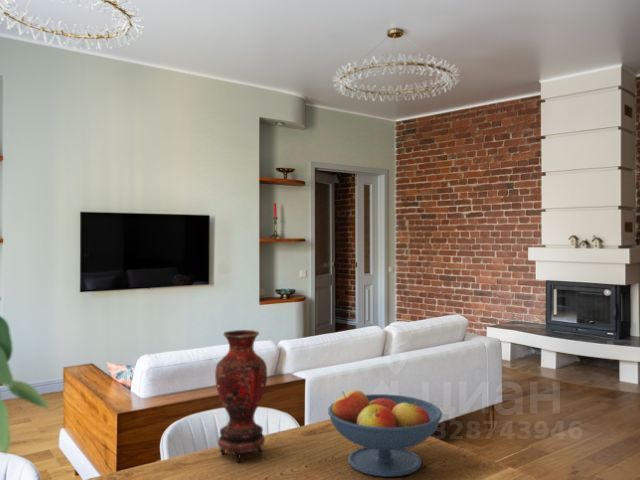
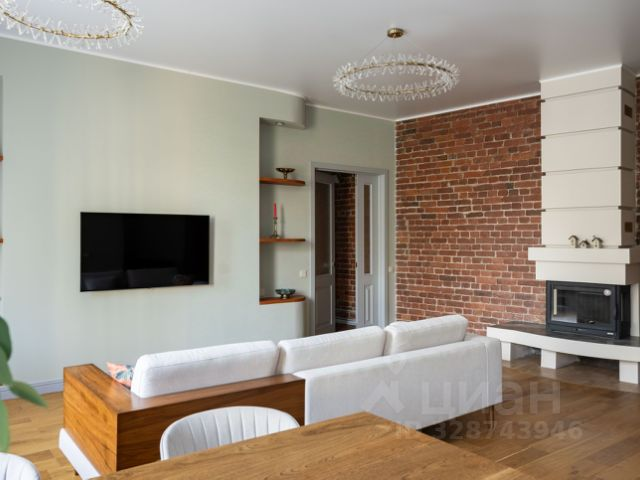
- fruit bowl [327,389,443,478]
- vase [214,329,268,463]
